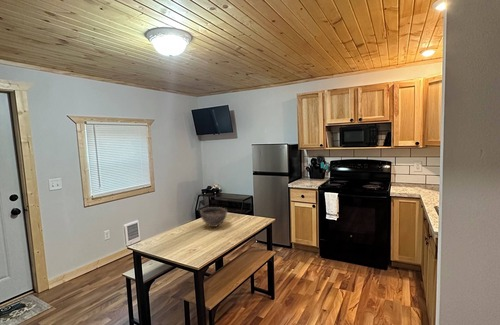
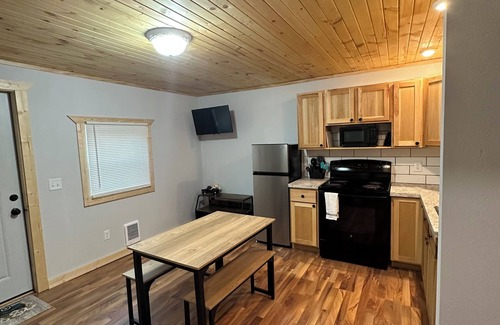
- bowl [199,206,228,228]
